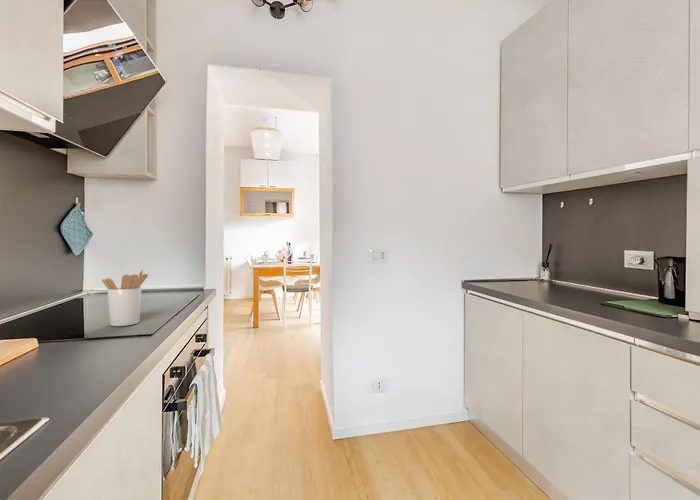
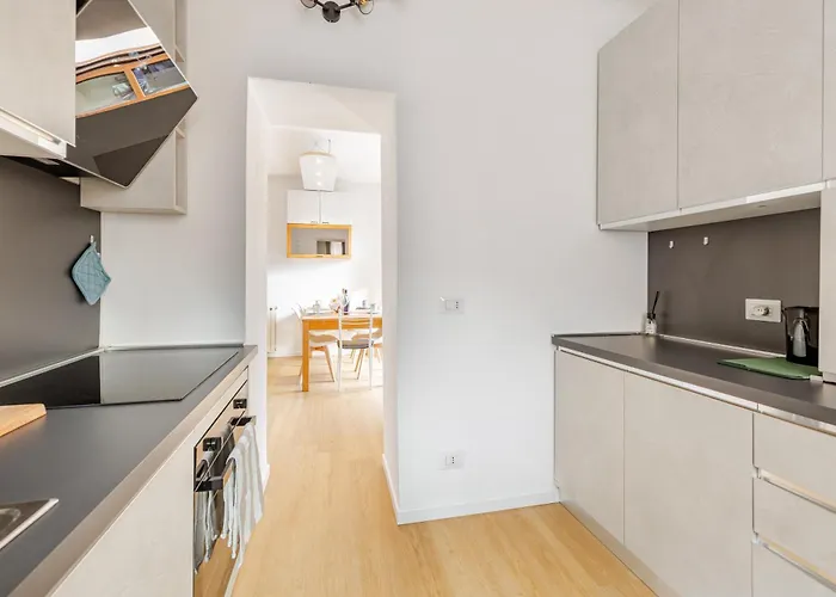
- utensil holder [101,269,149,327]
